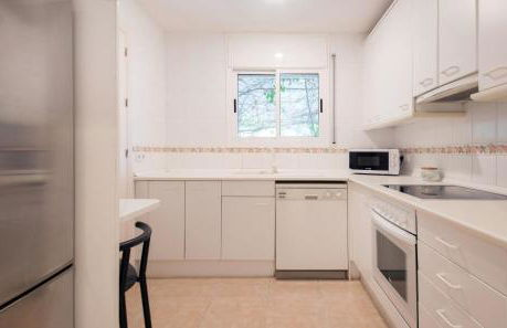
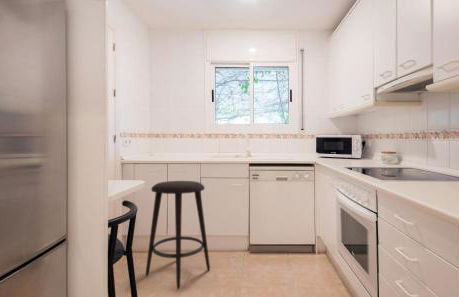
+ stool [145,180,211,290]
